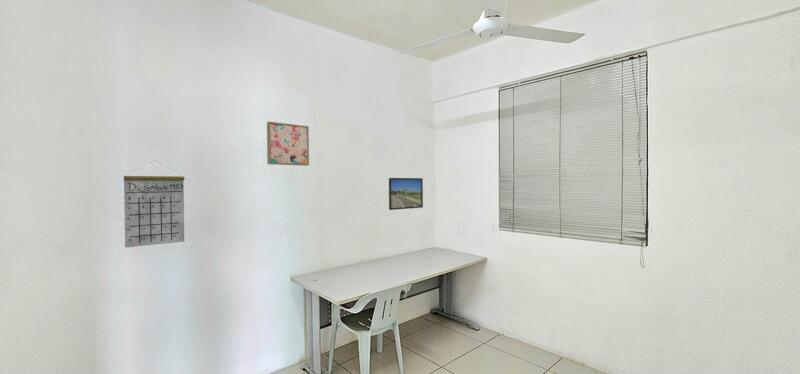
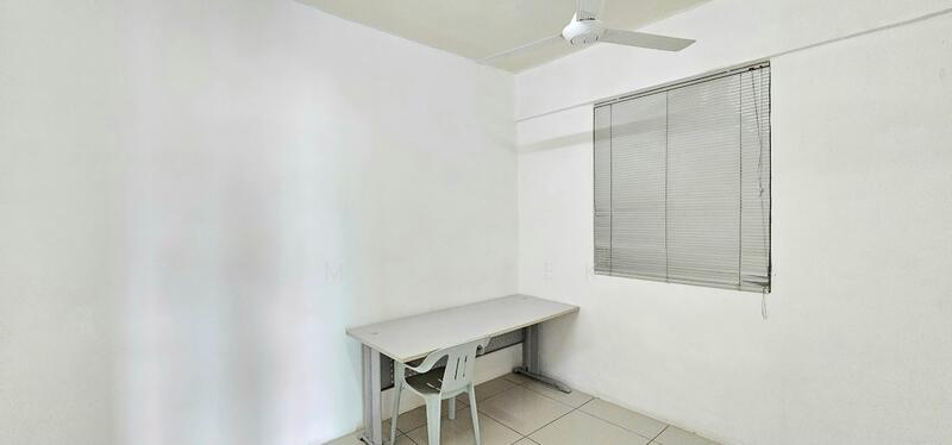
- calendar [123,159,185,249]
- wall art [266,121,310,167]
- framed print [388,177,424,211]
